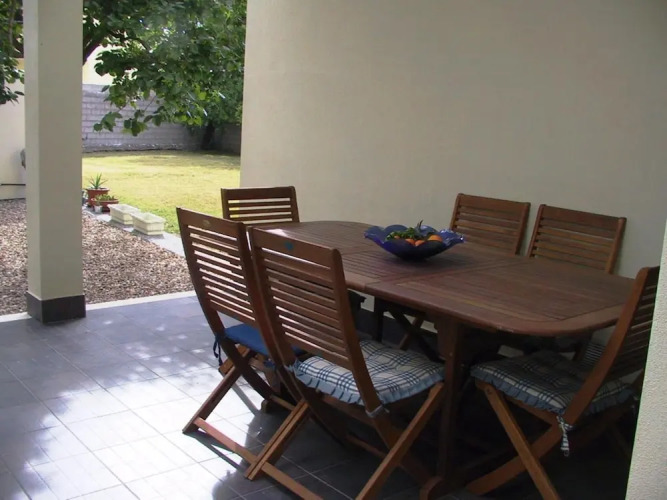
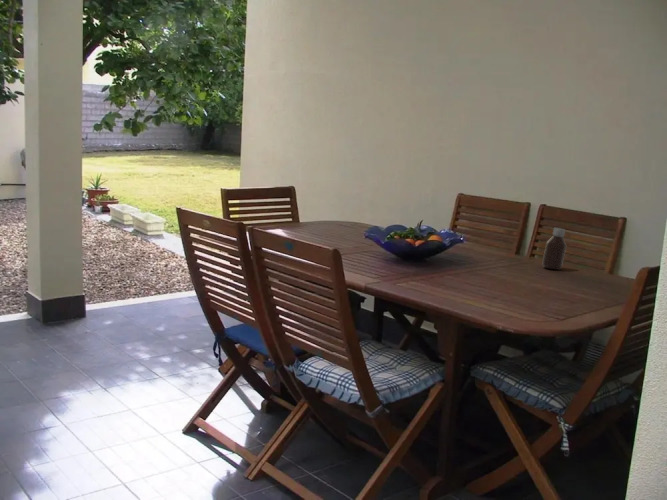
+ bottle [541,227,567,271]
